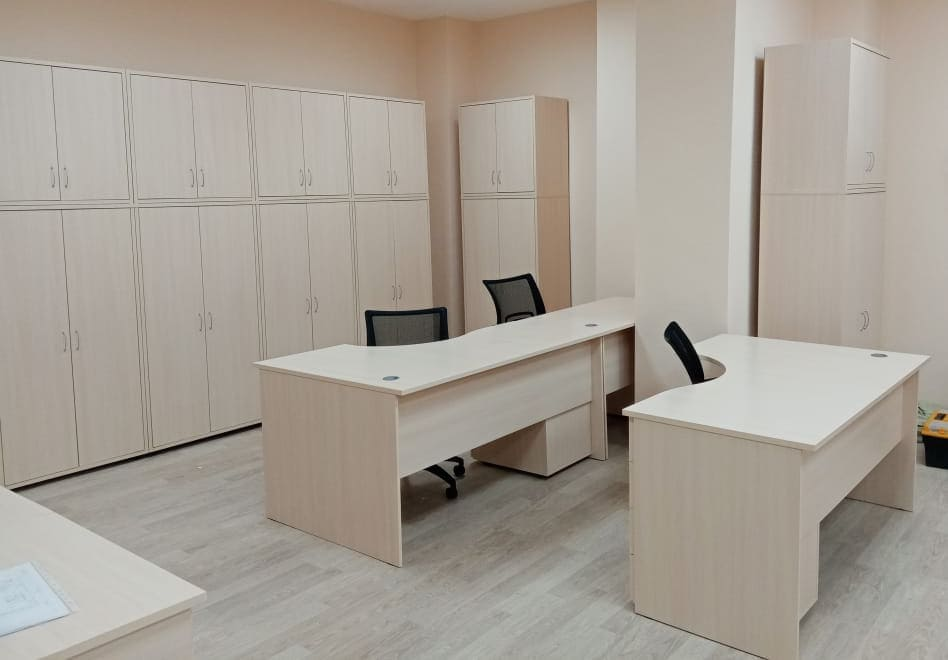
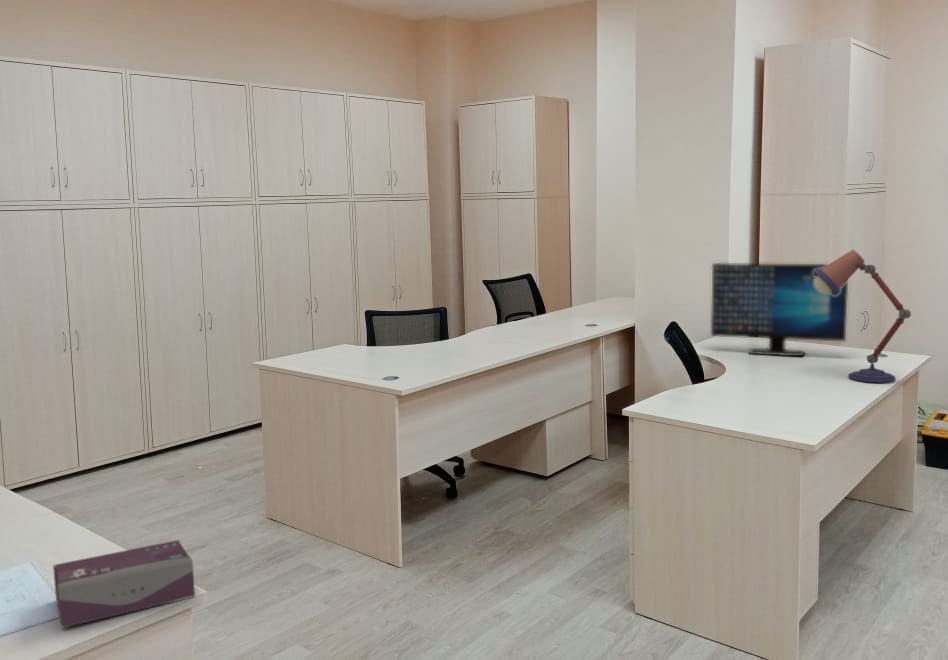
+ desk lamp [813,249,912,383]
+ computer monitor [710,262,849,357]
+ tissue box [52,539,196,629]
